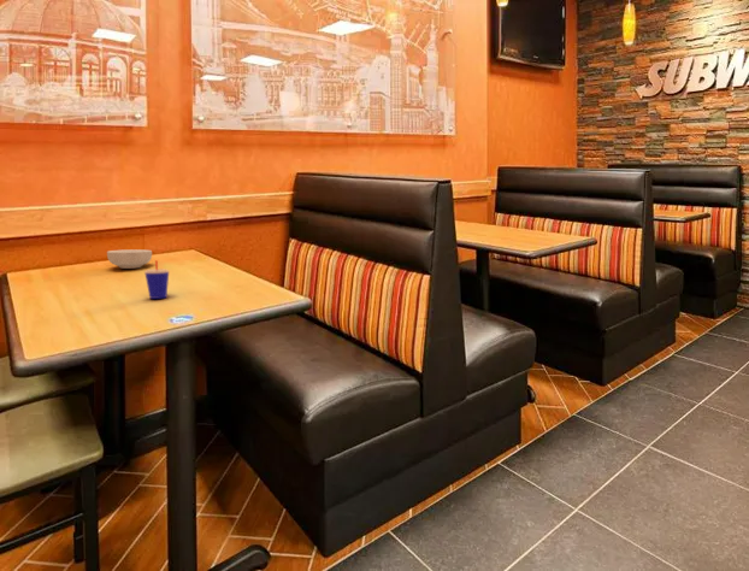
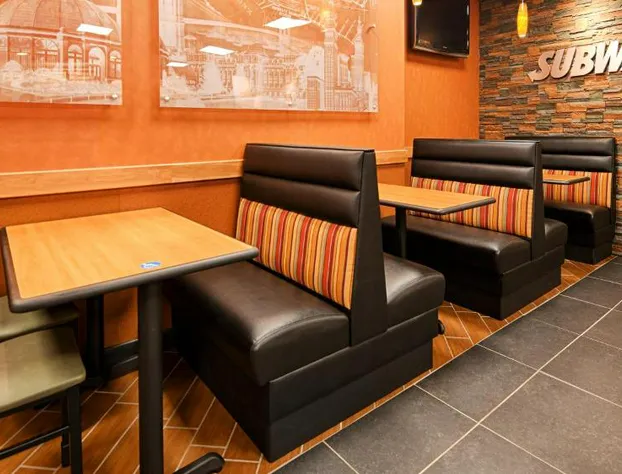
- cereal bowl [106,248,153,270]
- beverage cup [143,259,170,300]
